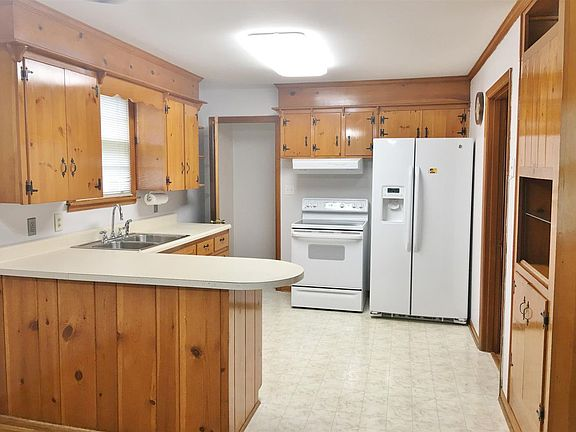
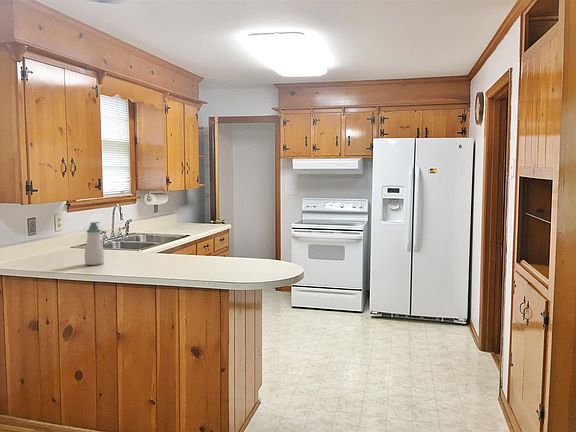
+ soap bottle [84,221,105,266]
